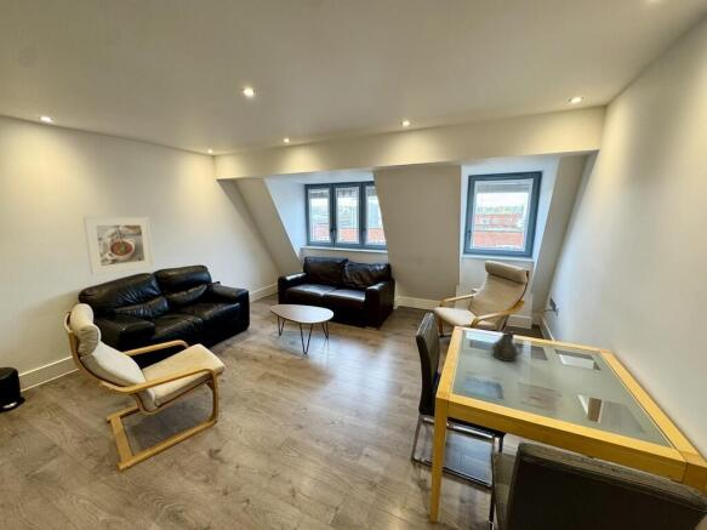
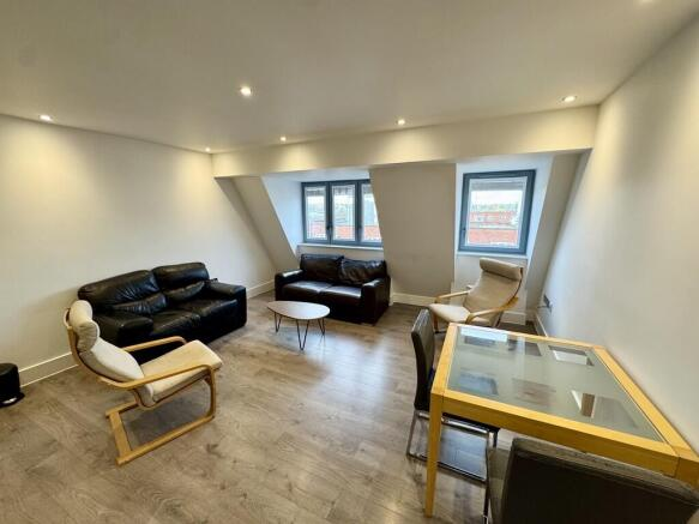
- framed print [82,216,155,277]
- teapot [490,330,519,363]
